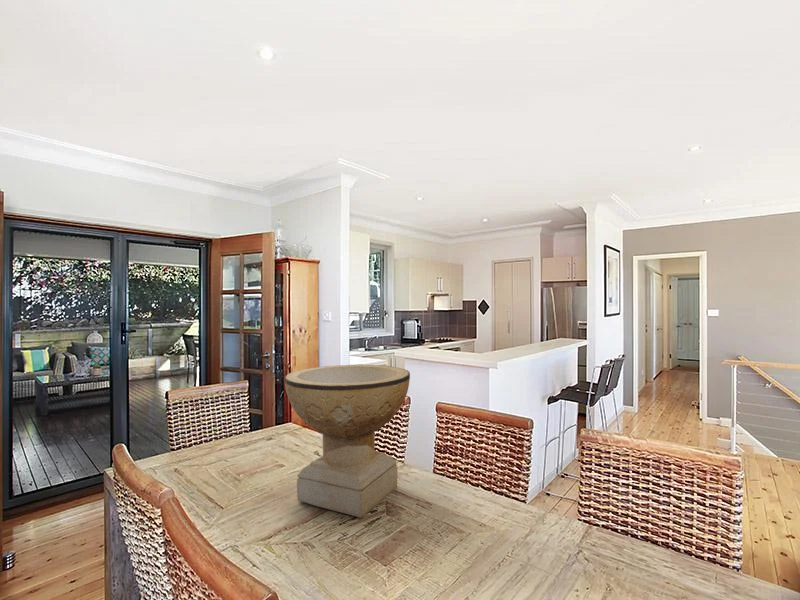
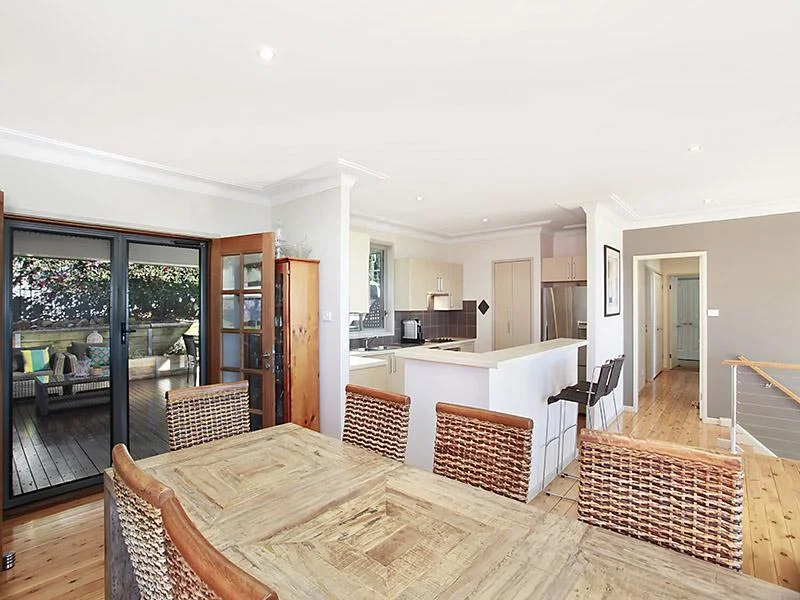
- decorative bowl [284,363,411,519]
